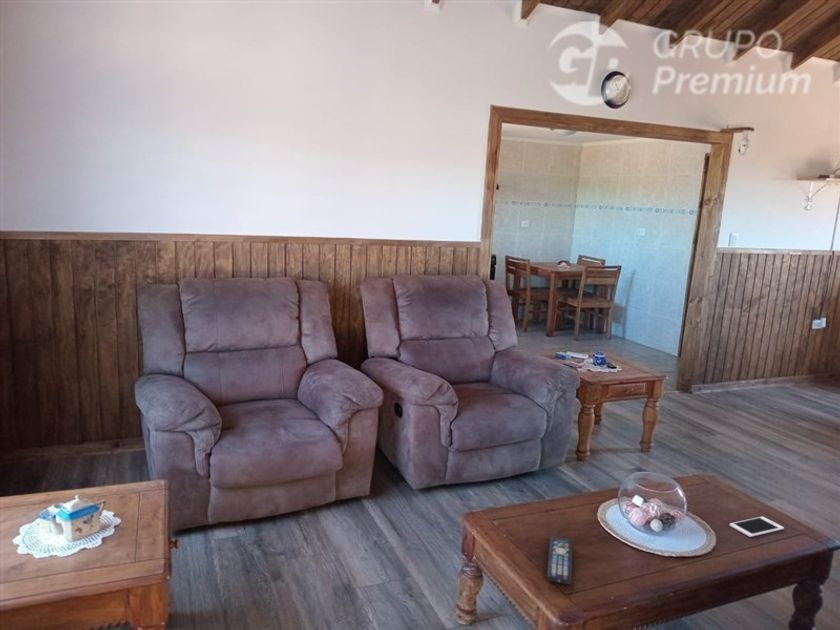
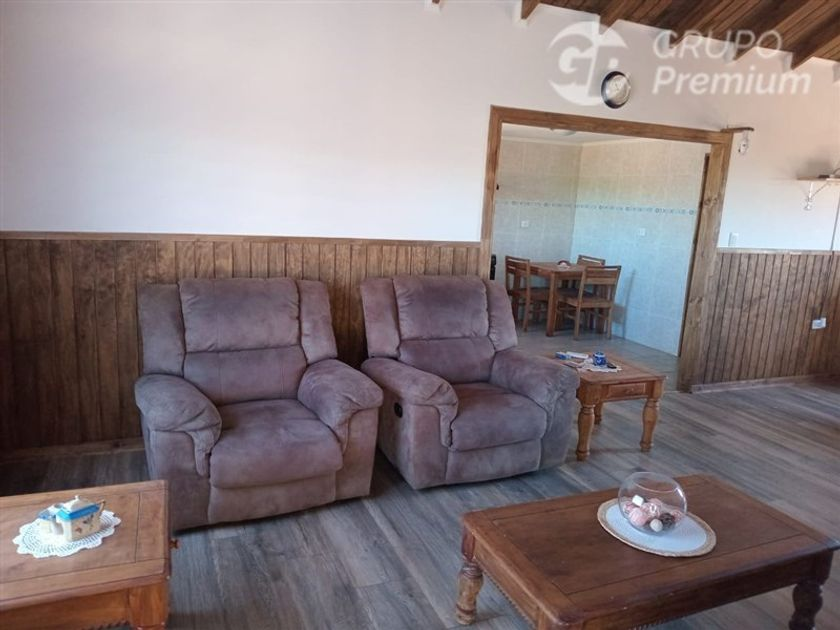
- cell phone [729,516,785,538]
- remote control [546,535,574,585]
